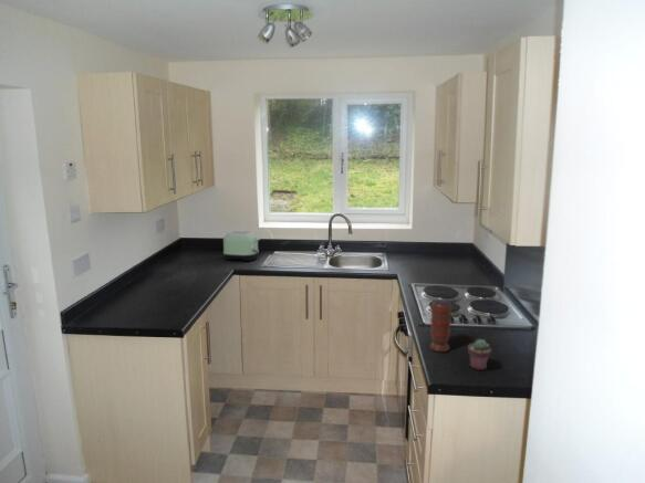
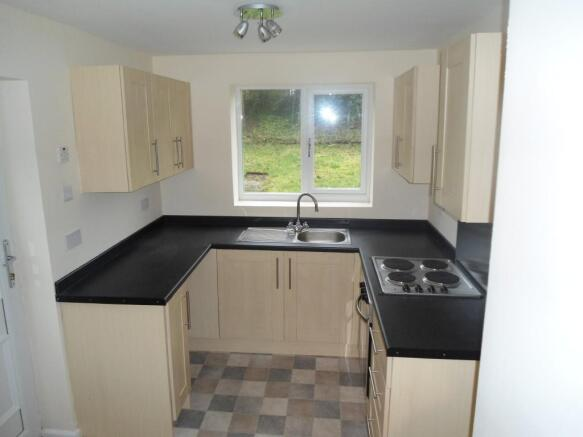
- spice grinder [429,298,454,353]
- toaster [222,230,261,262]
- potted succulent [467,338,492,371]
